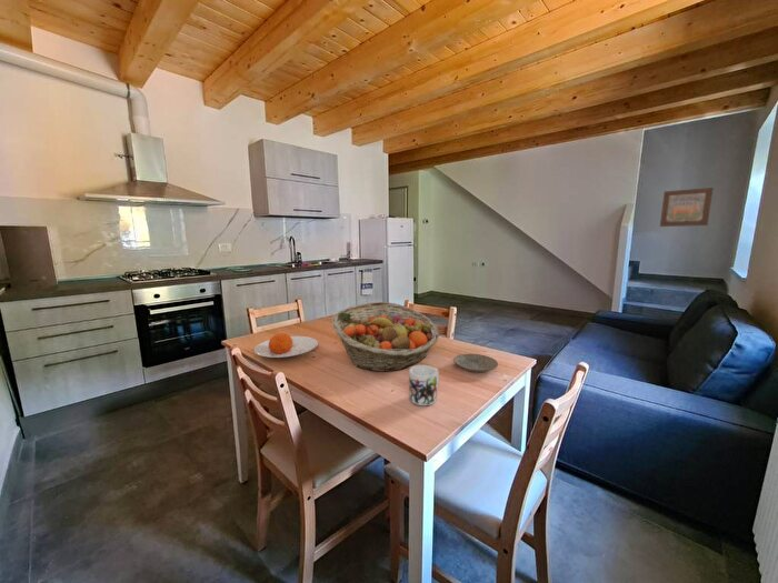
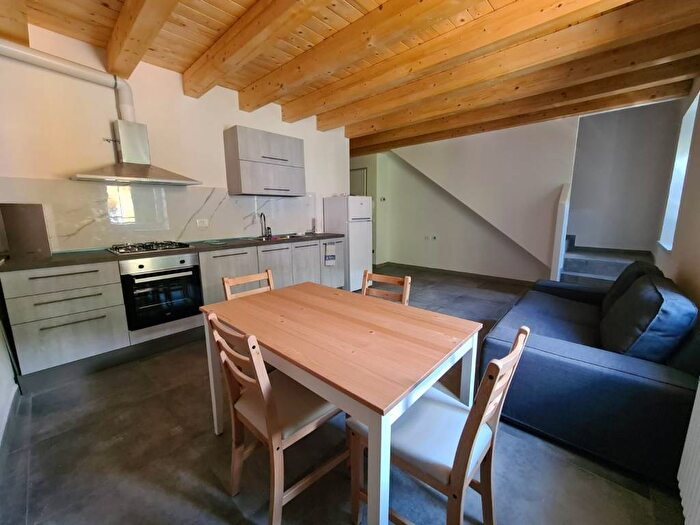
- mug [408,364,440,406]
- plate [452,353,499,373]
- plate [253,333,319,359]
- wall art [659,187,715,228]
- fruit basket [330,301,440,372]
